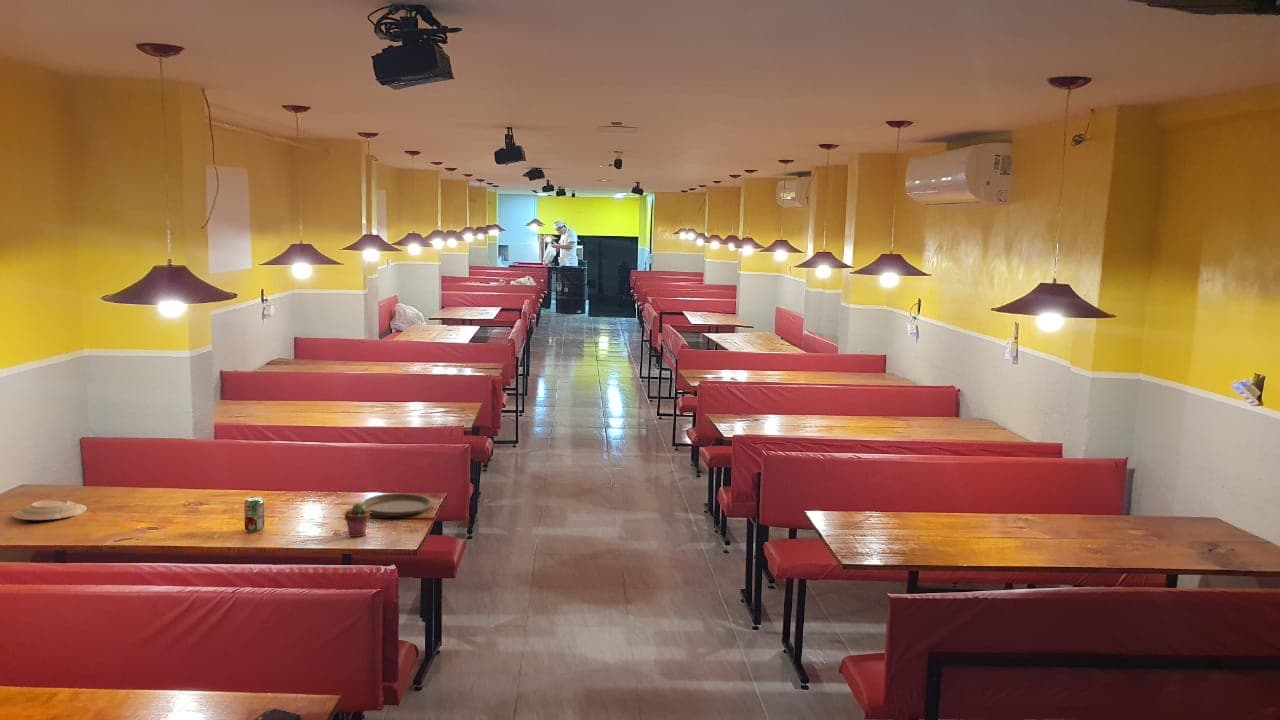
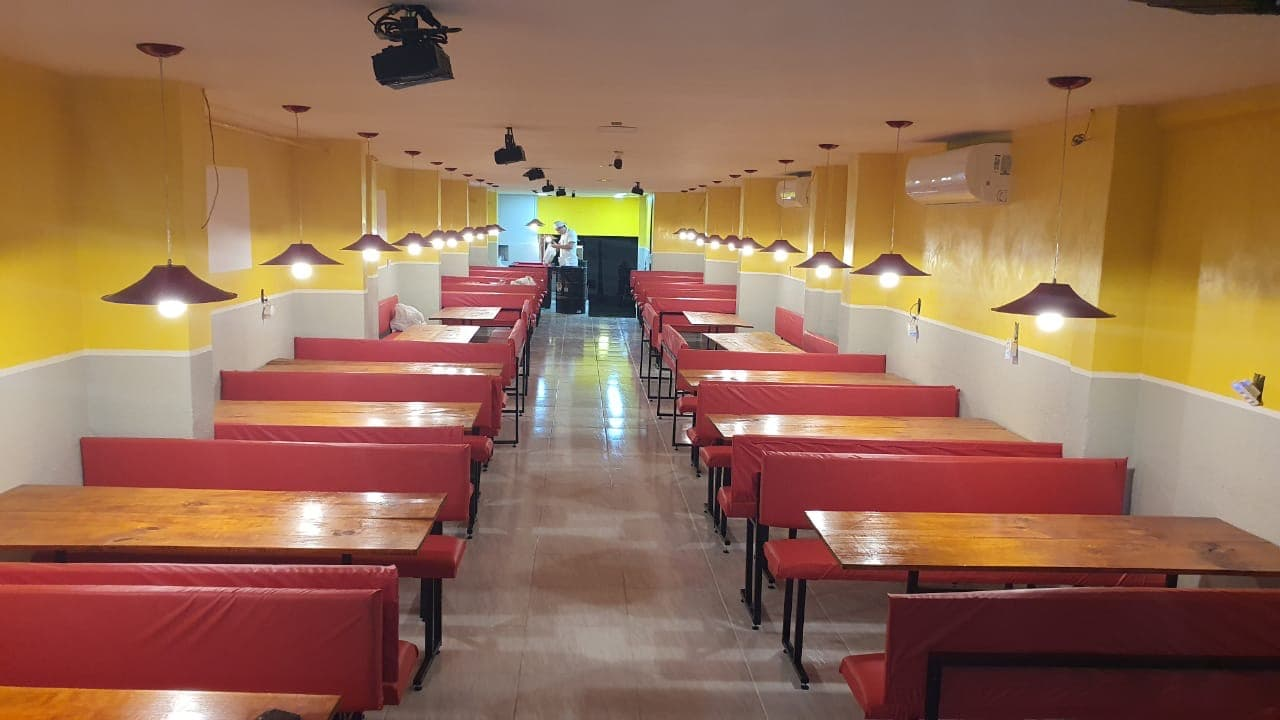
- potted succulent [344,502,371,538]
- plate [361,492,434,517]
- plate [11,498,88,521]
- beverage can [243,495,265,533]
